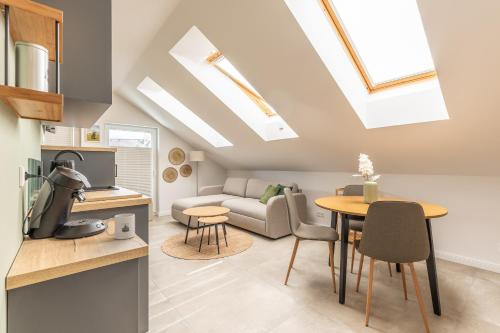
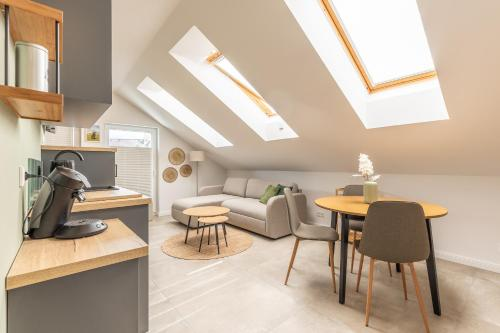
- mug [104,213,136,240]
